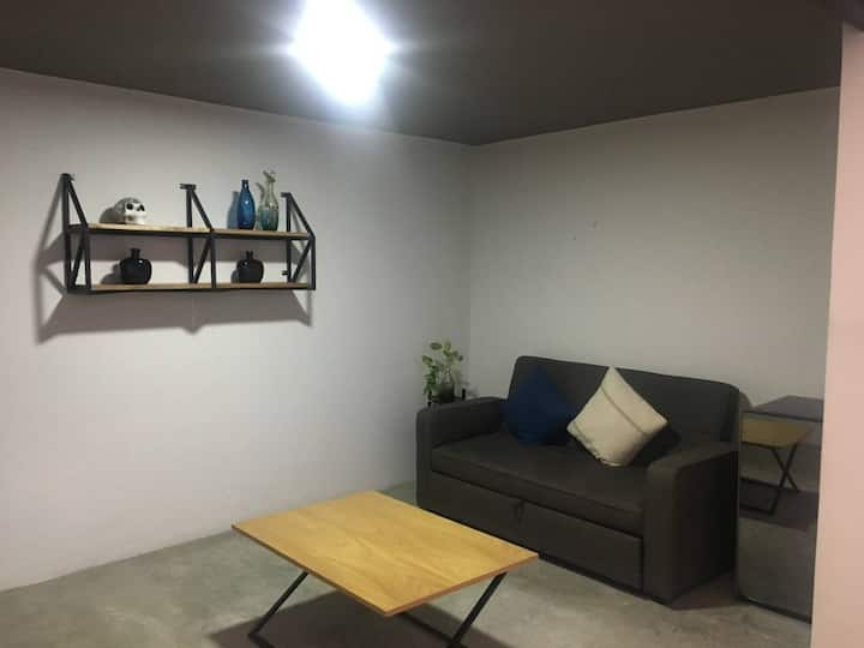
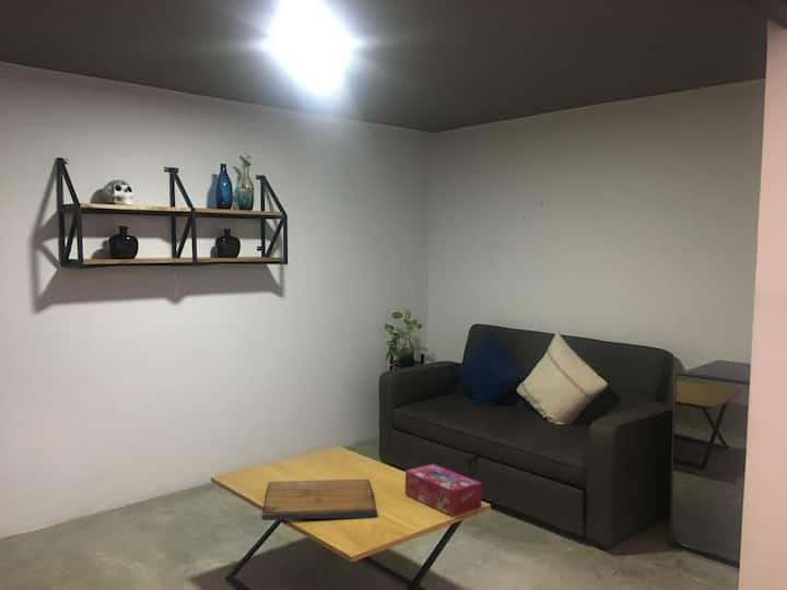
+ religious icon [260,477,378,521]
+ tissue box [404,463,483,518]
